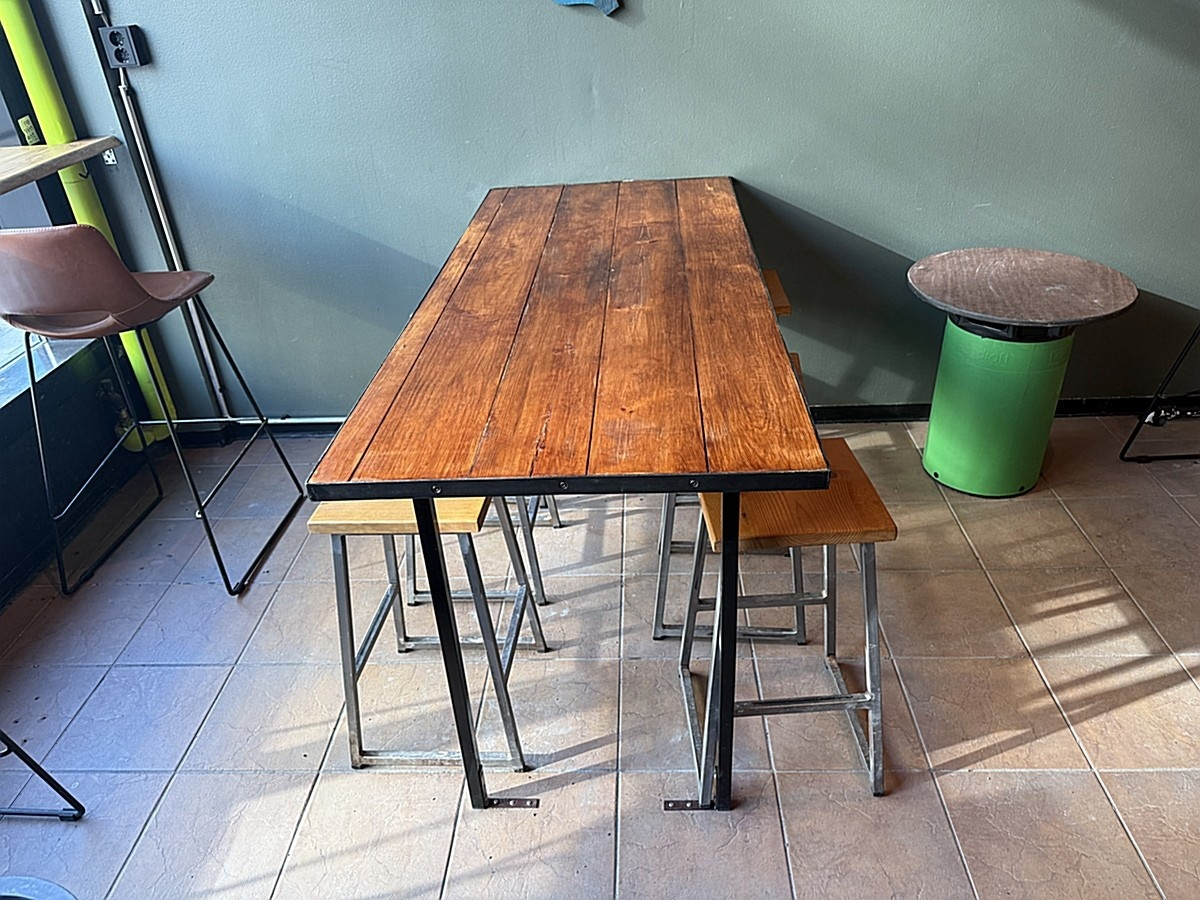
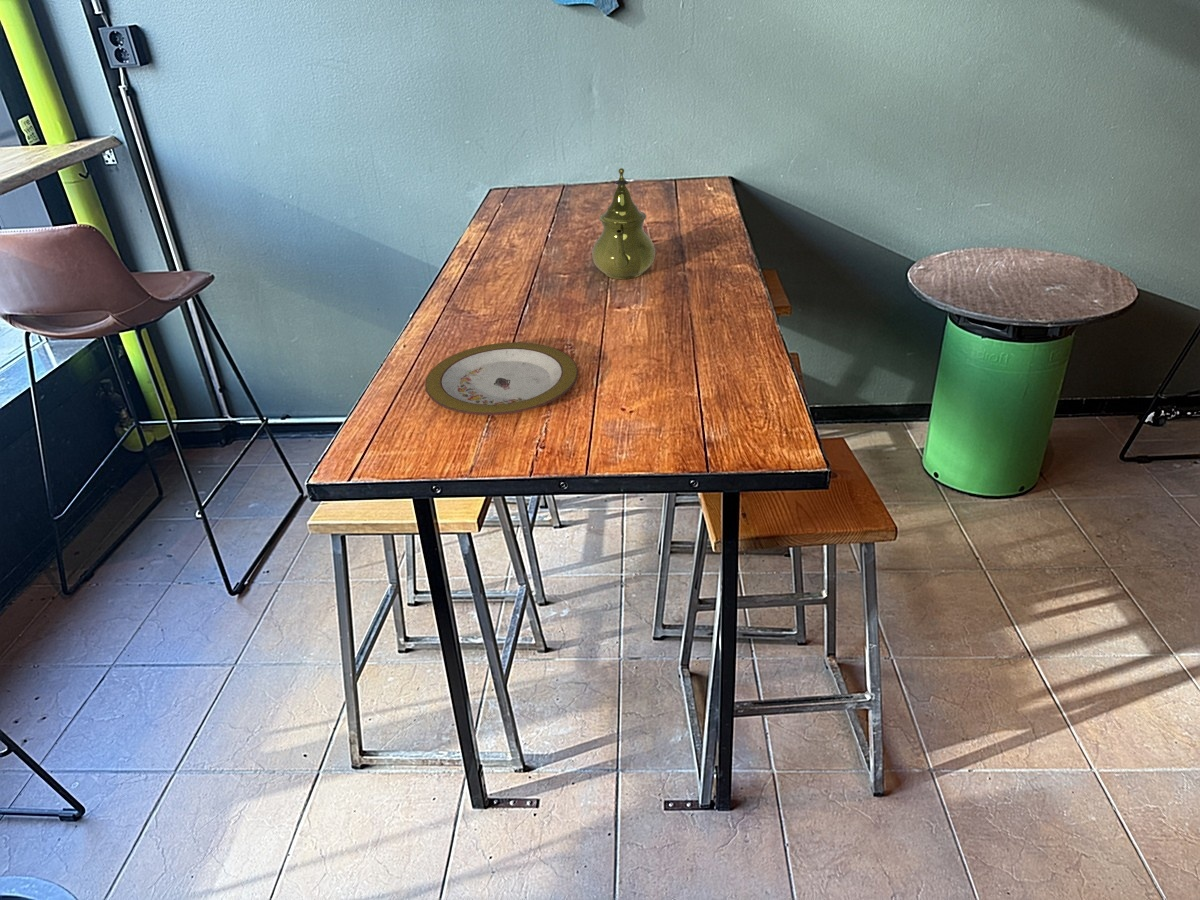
+ plate [424,341,579,416]
+ teapot [591,167,656,280]
